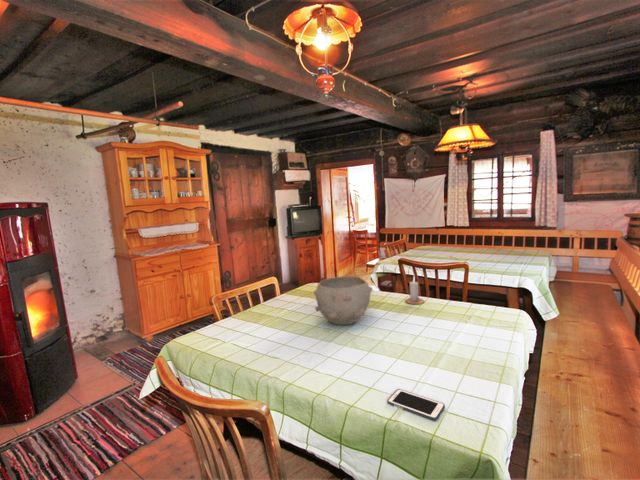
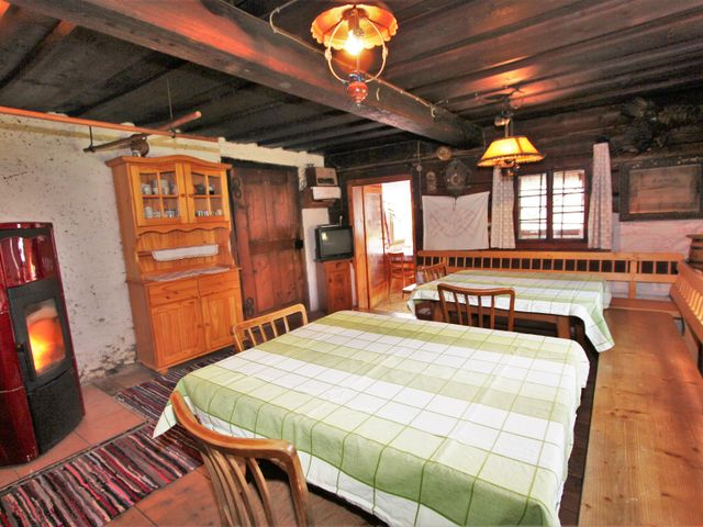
- candle [404,275,425,305]
- cell phone [386,388,446,421]
- bowl [313,275,374,326]
